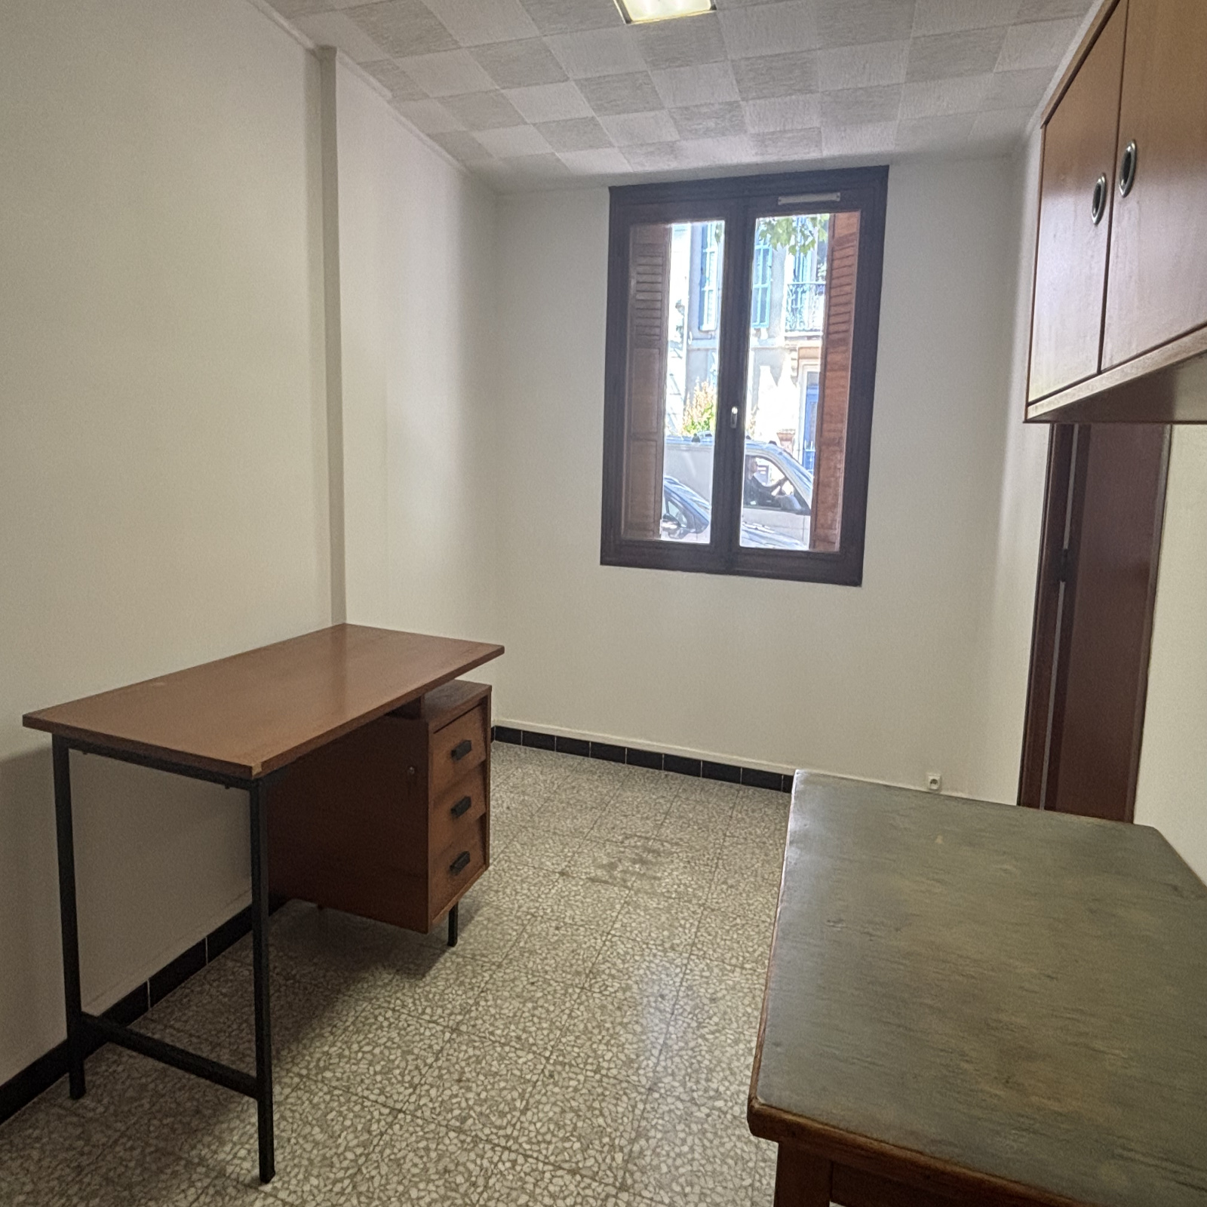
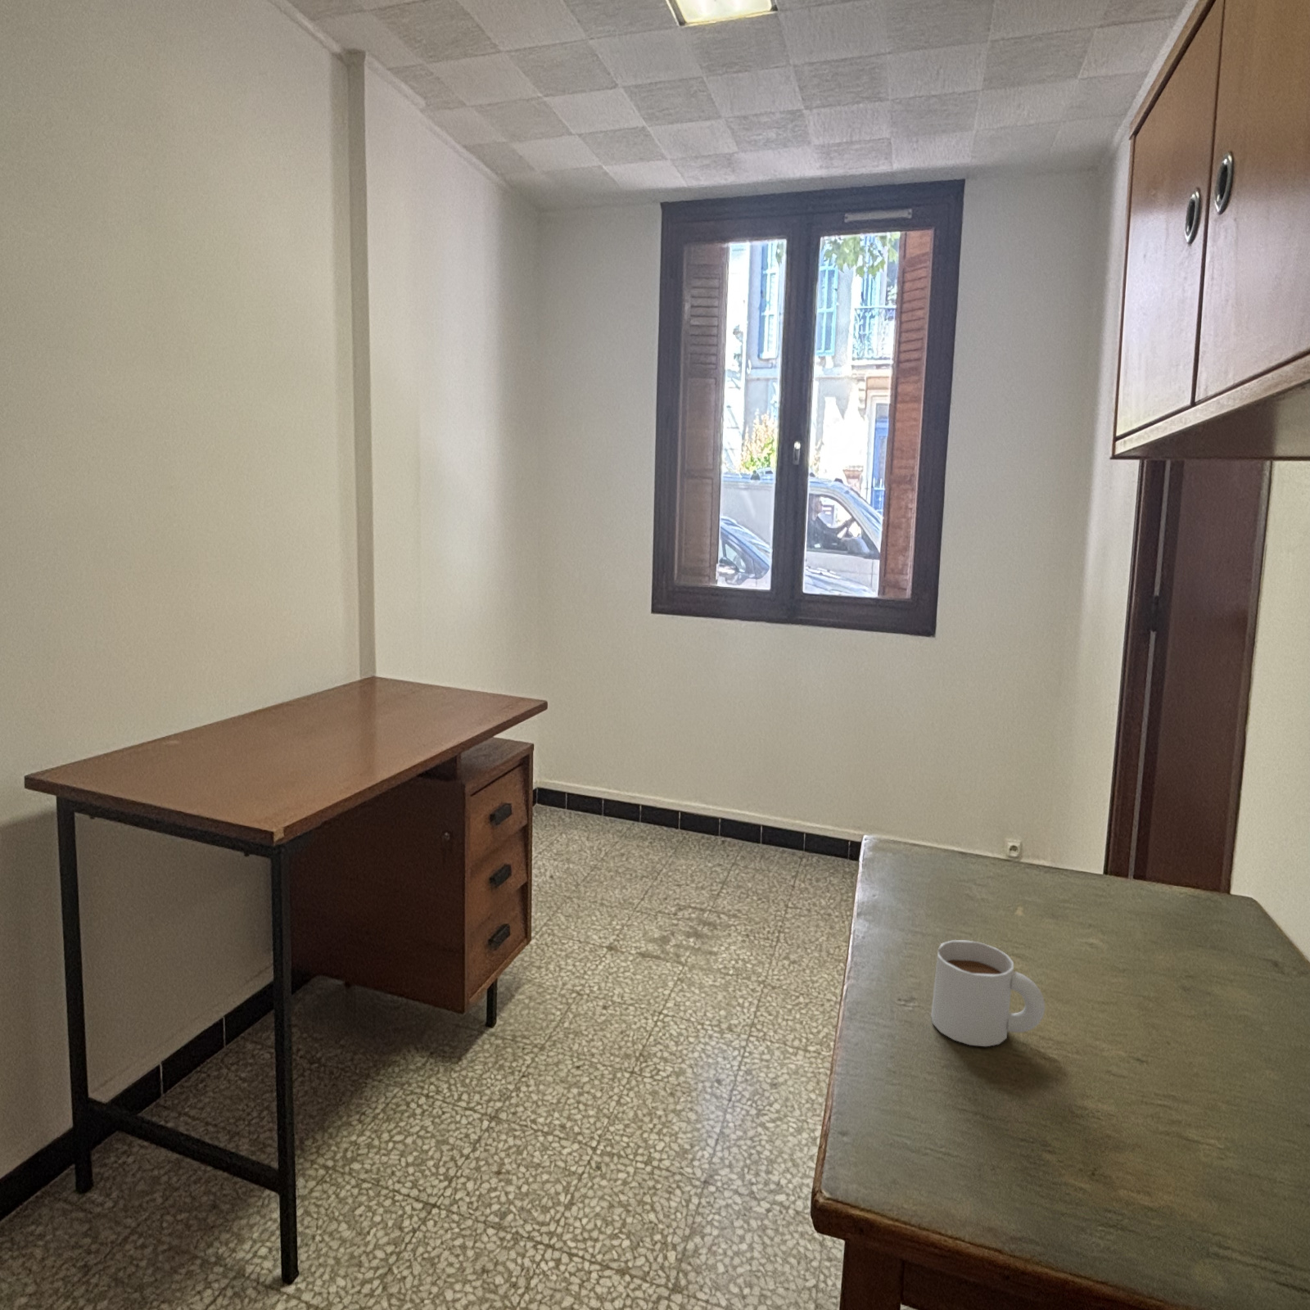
+ mug [930,939,1046,1047]
